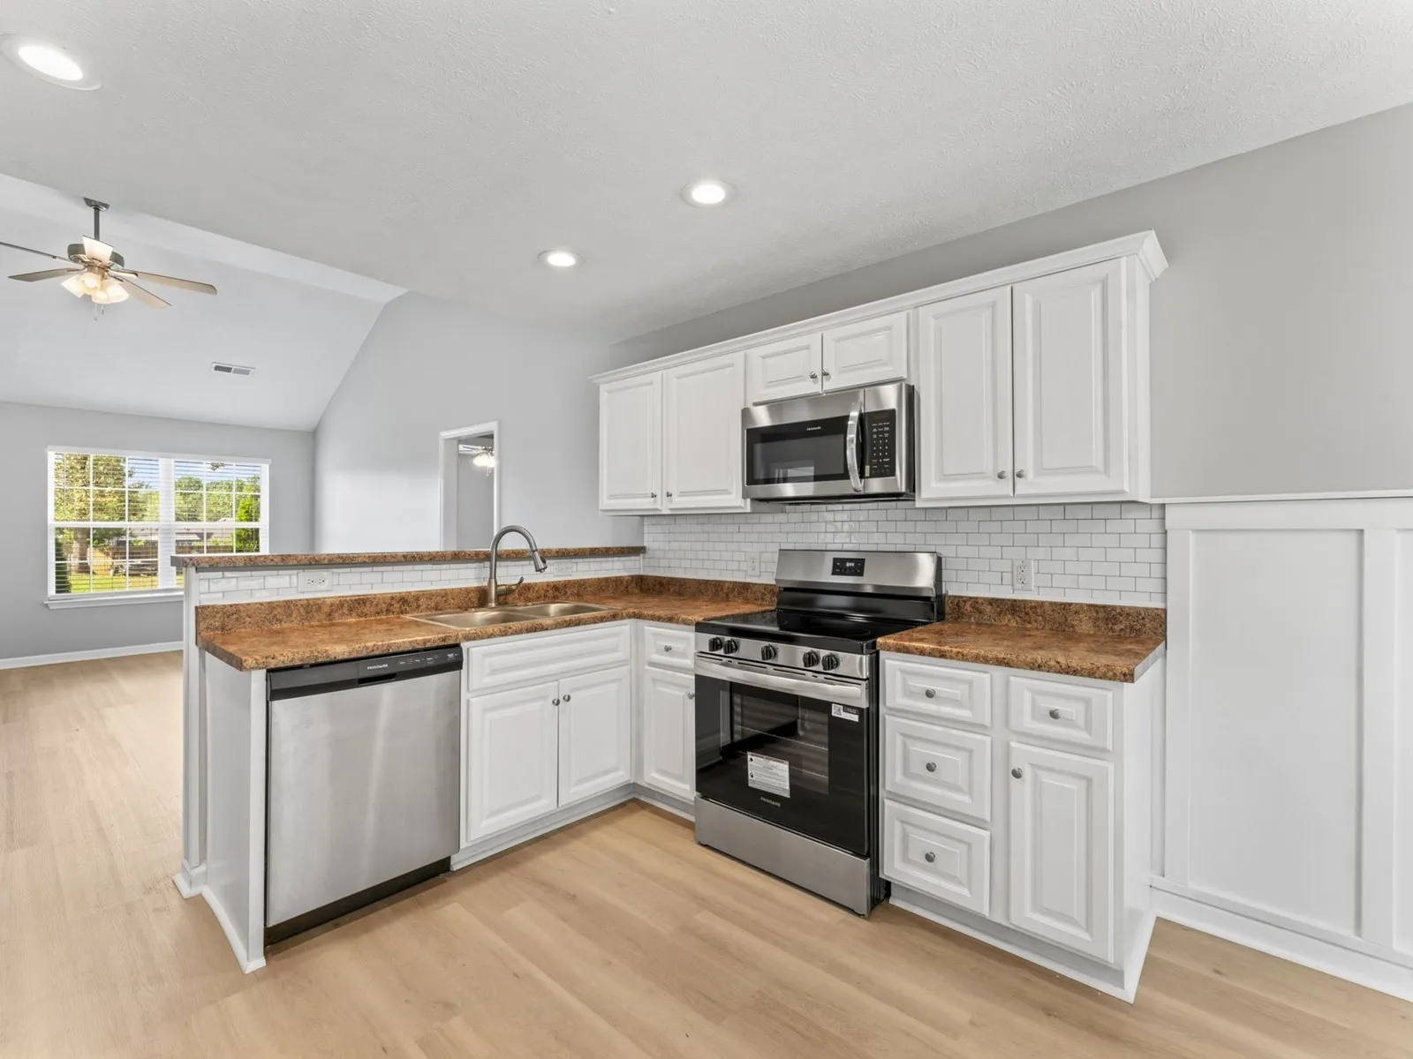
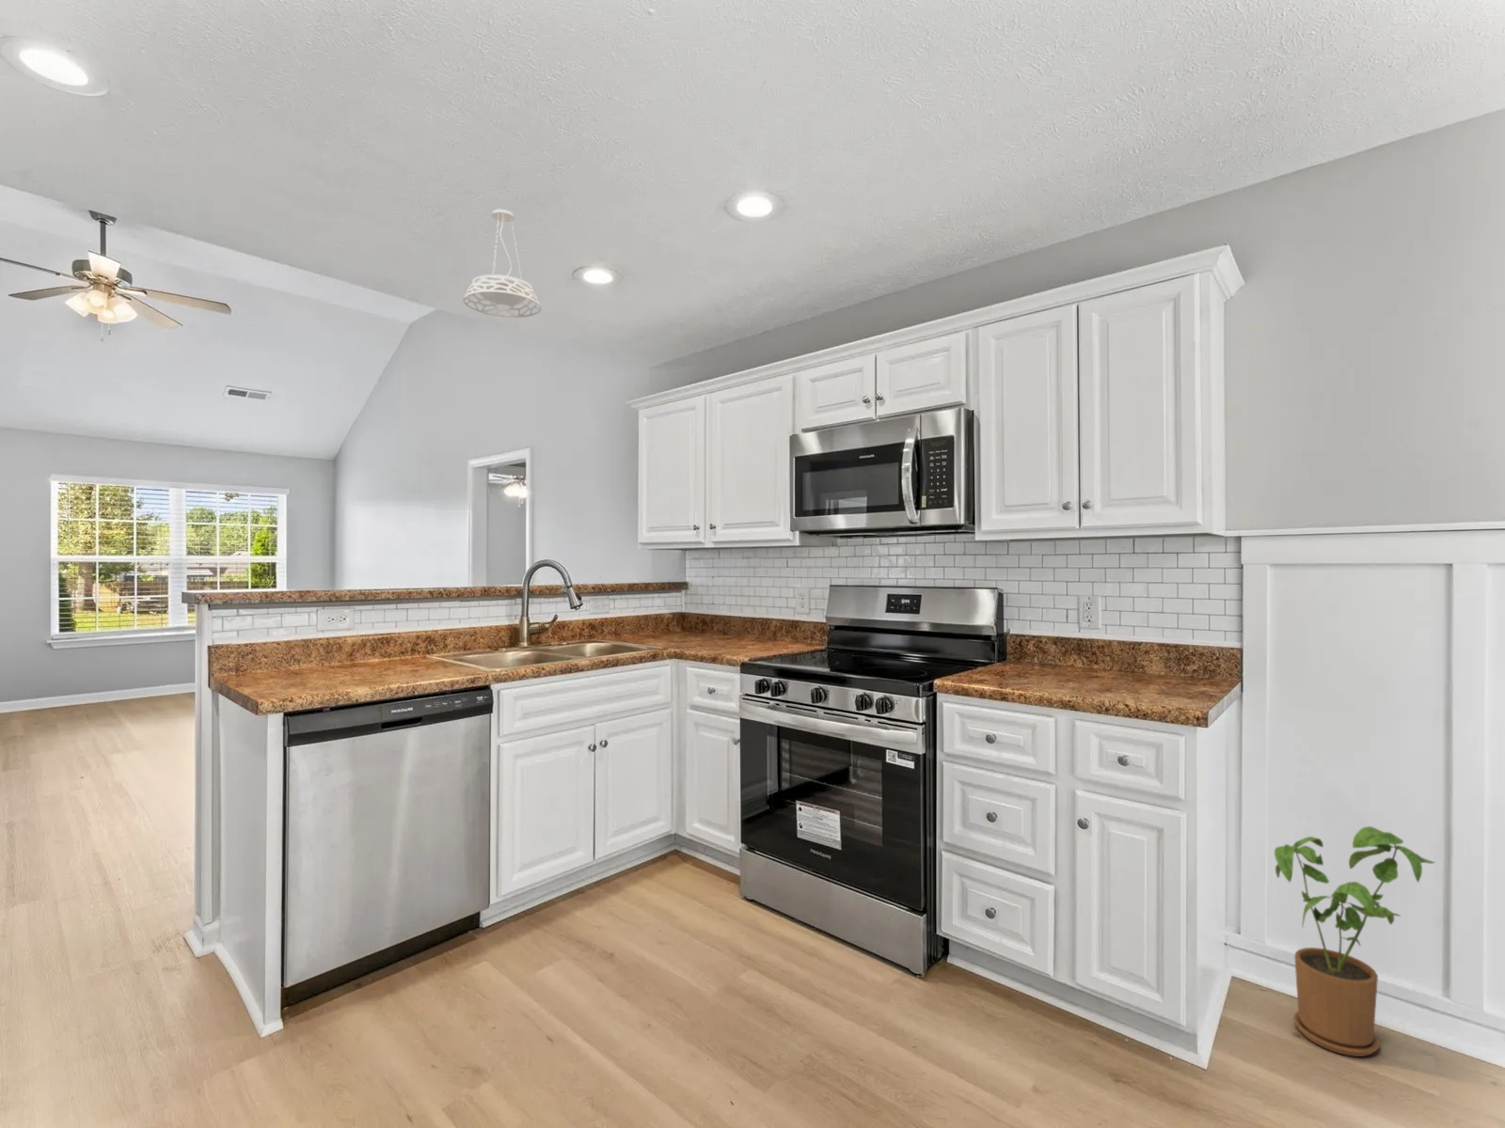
+ house plant [1274,826,1435,1058]
+ pendant light [462,209,542,319]
